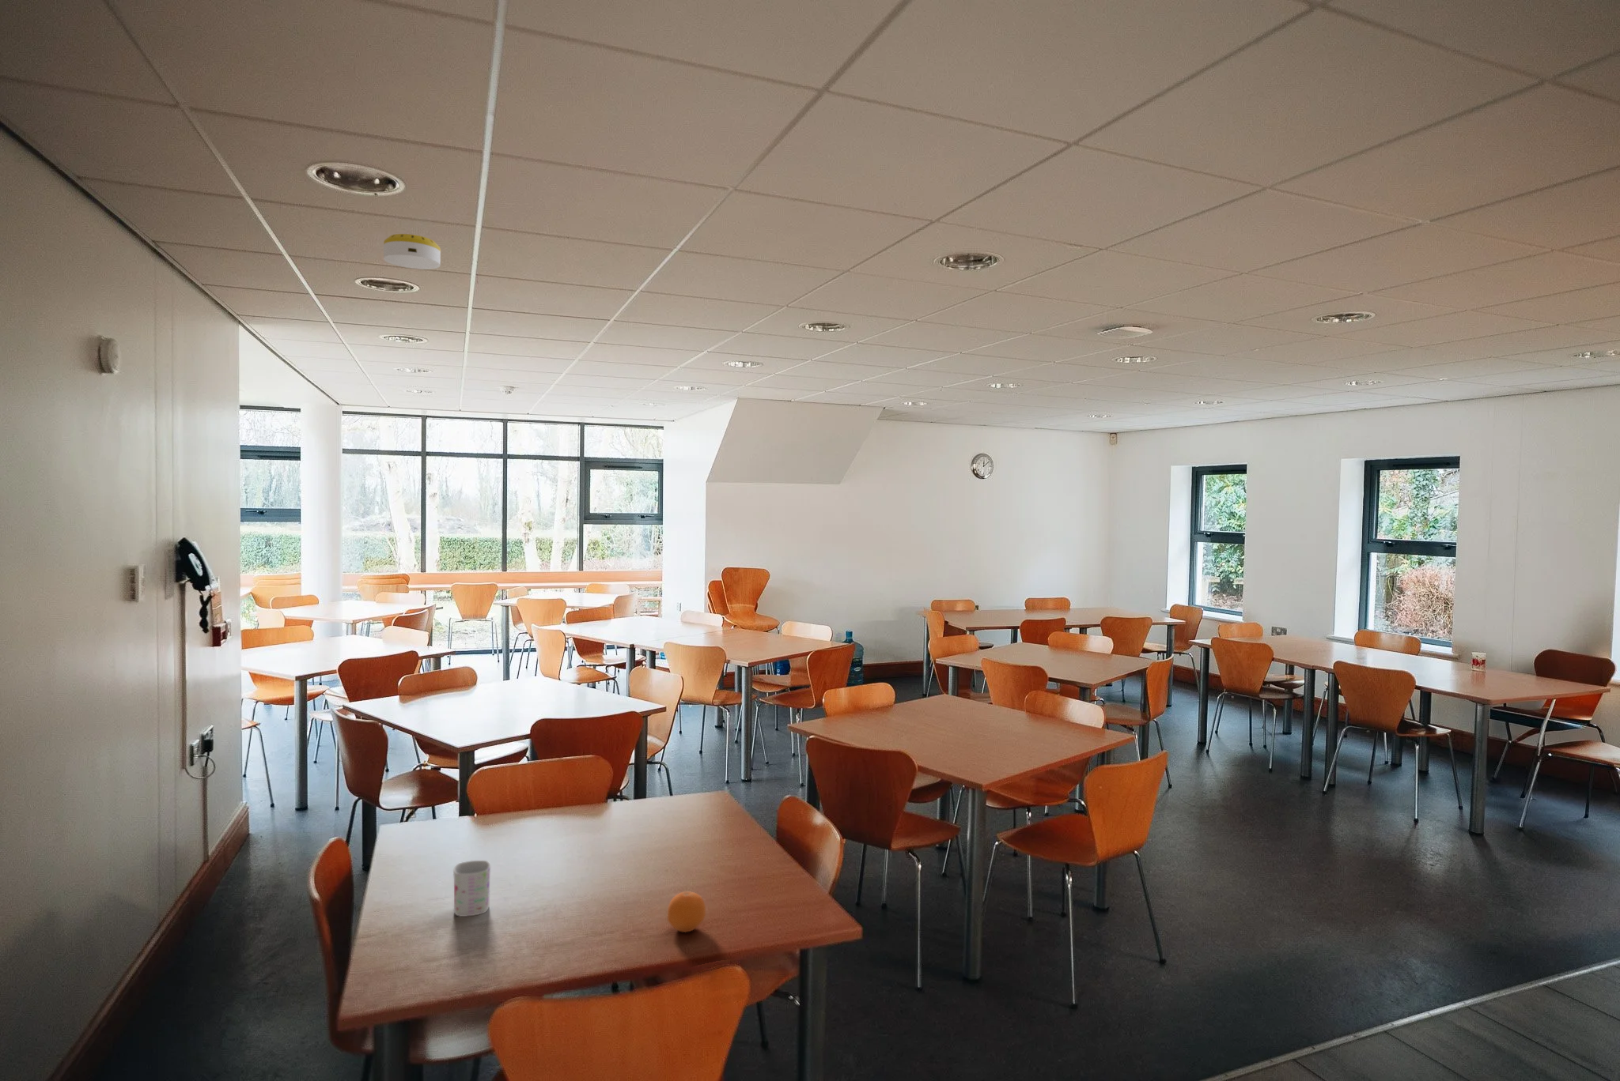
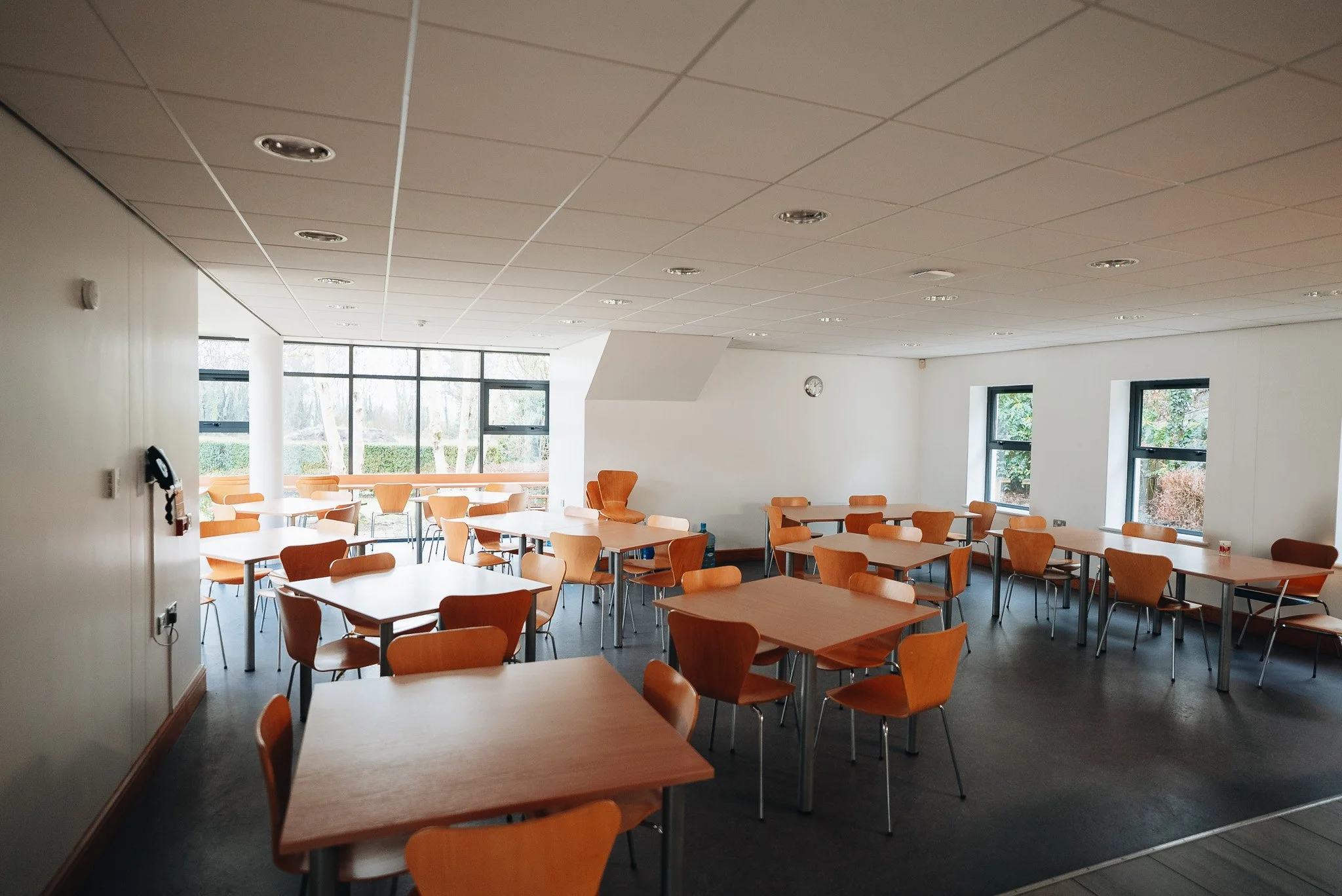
- smoke detector [383,233,442,270]
- mug [453,860,491,917]
- fruit [666,890,706,934]
